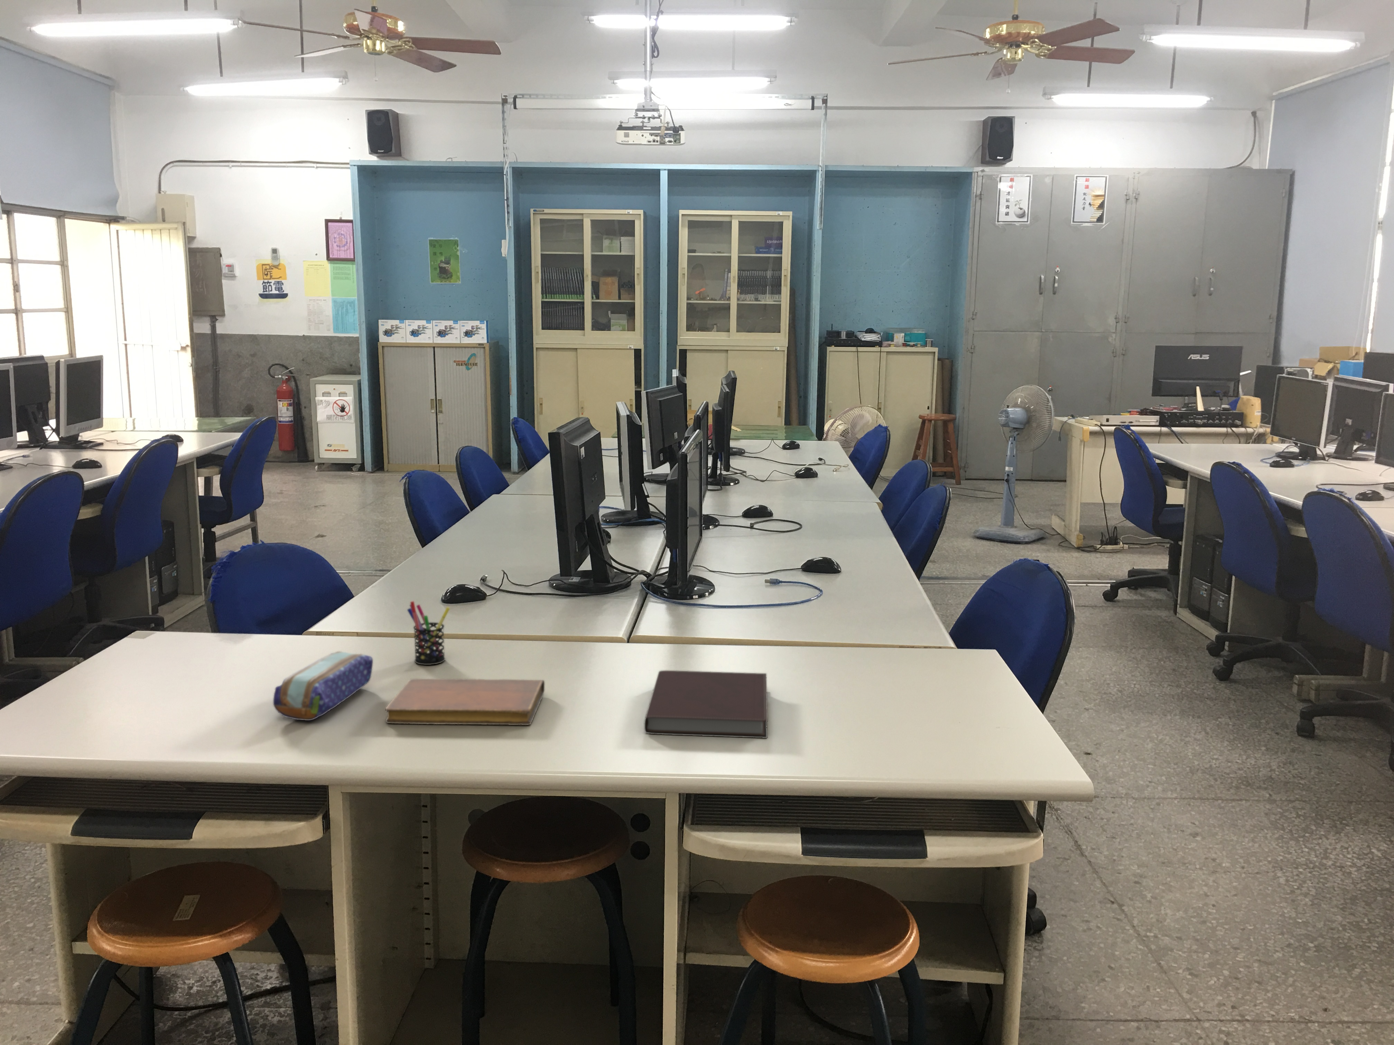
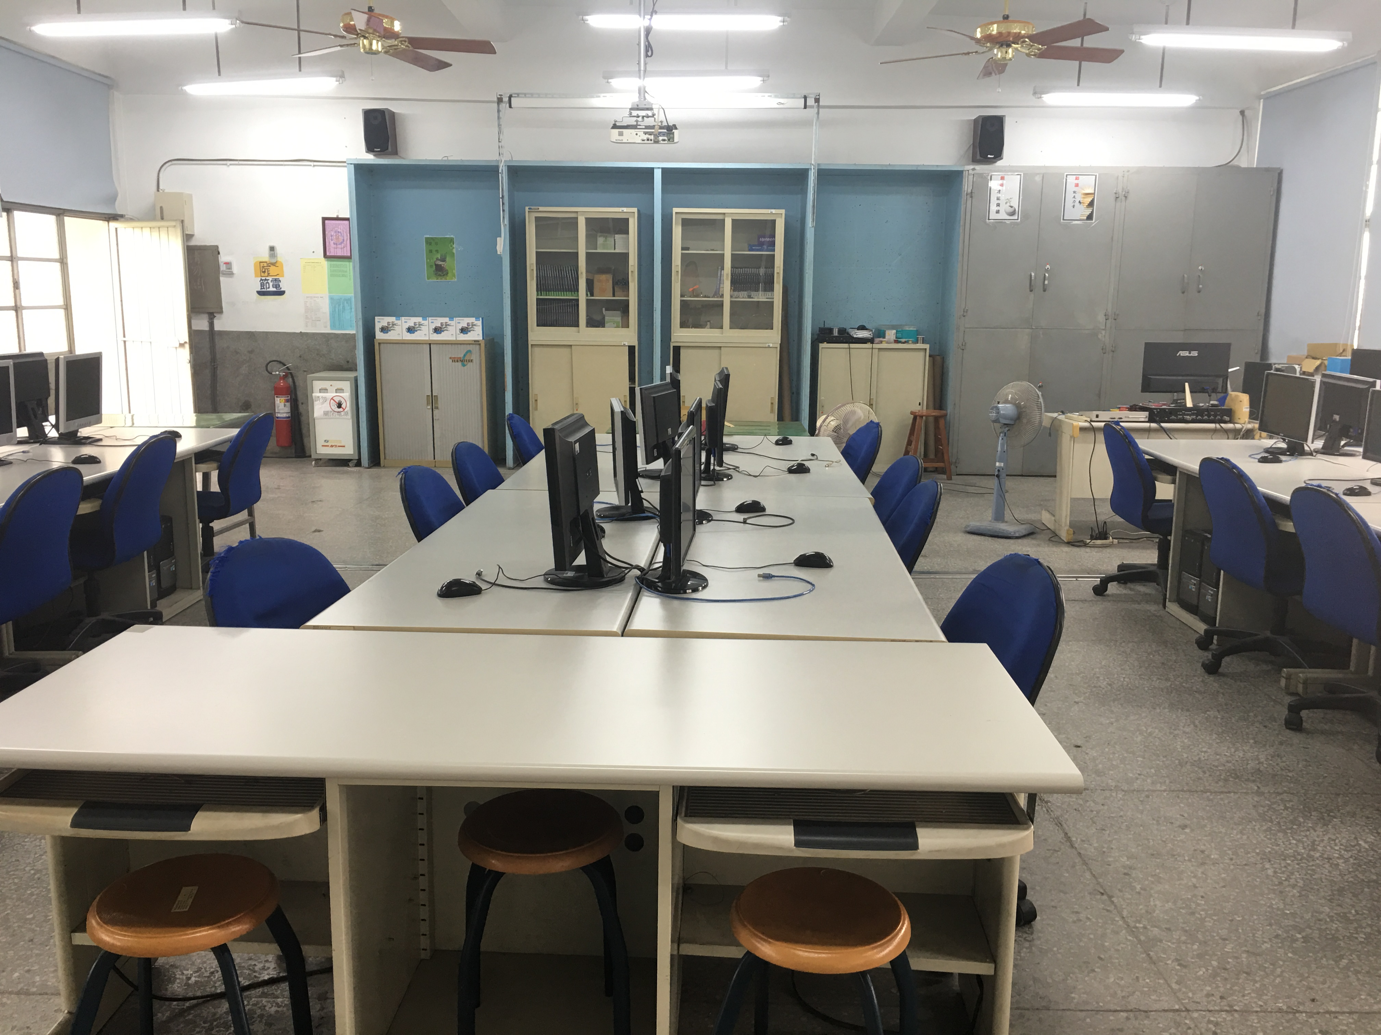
- notebook [385,678,544,726]
- pen holder [407,600,450,665]
- notebook [643,670,768,739]
- pencil case [273,651,373,721]
